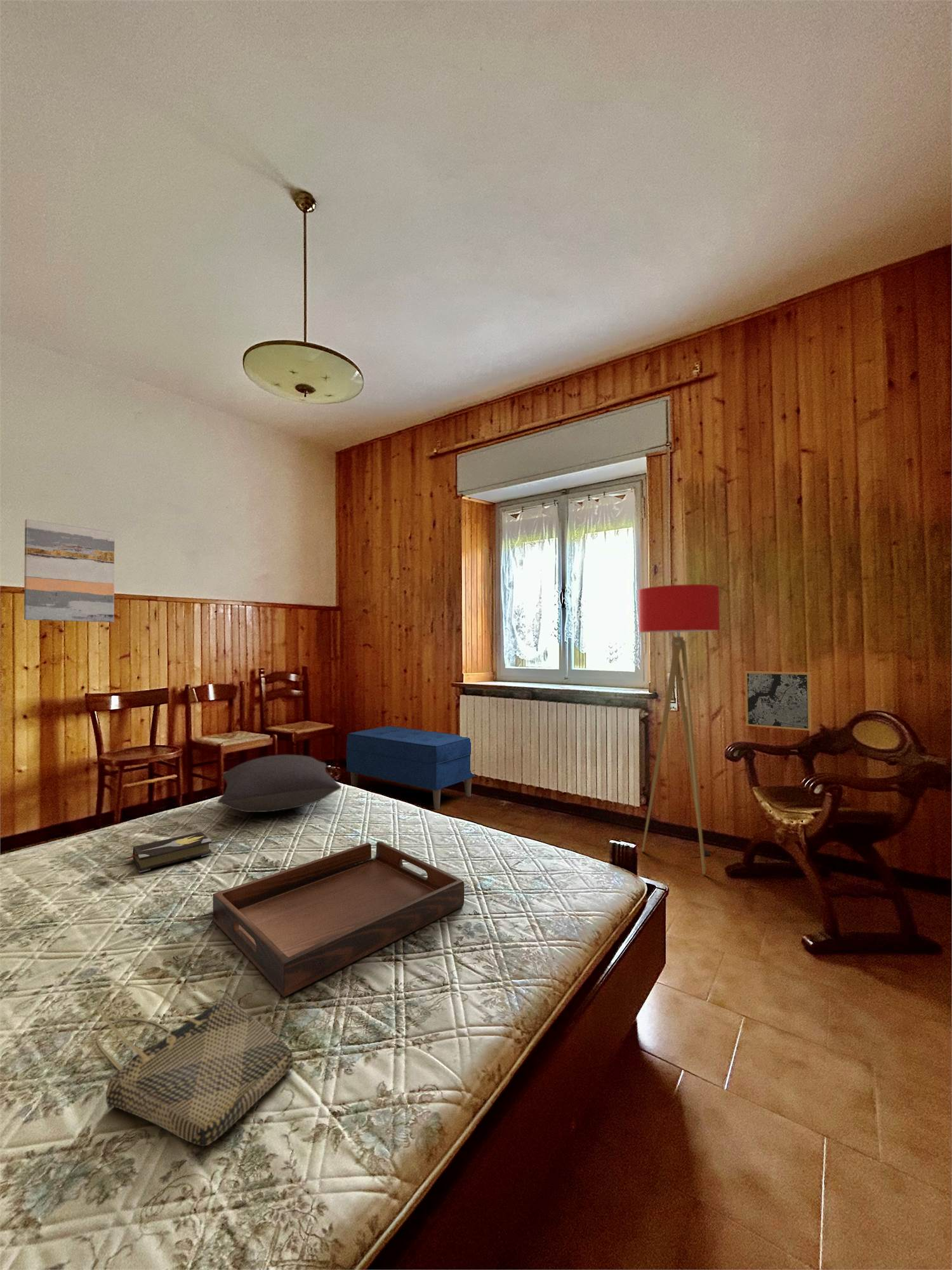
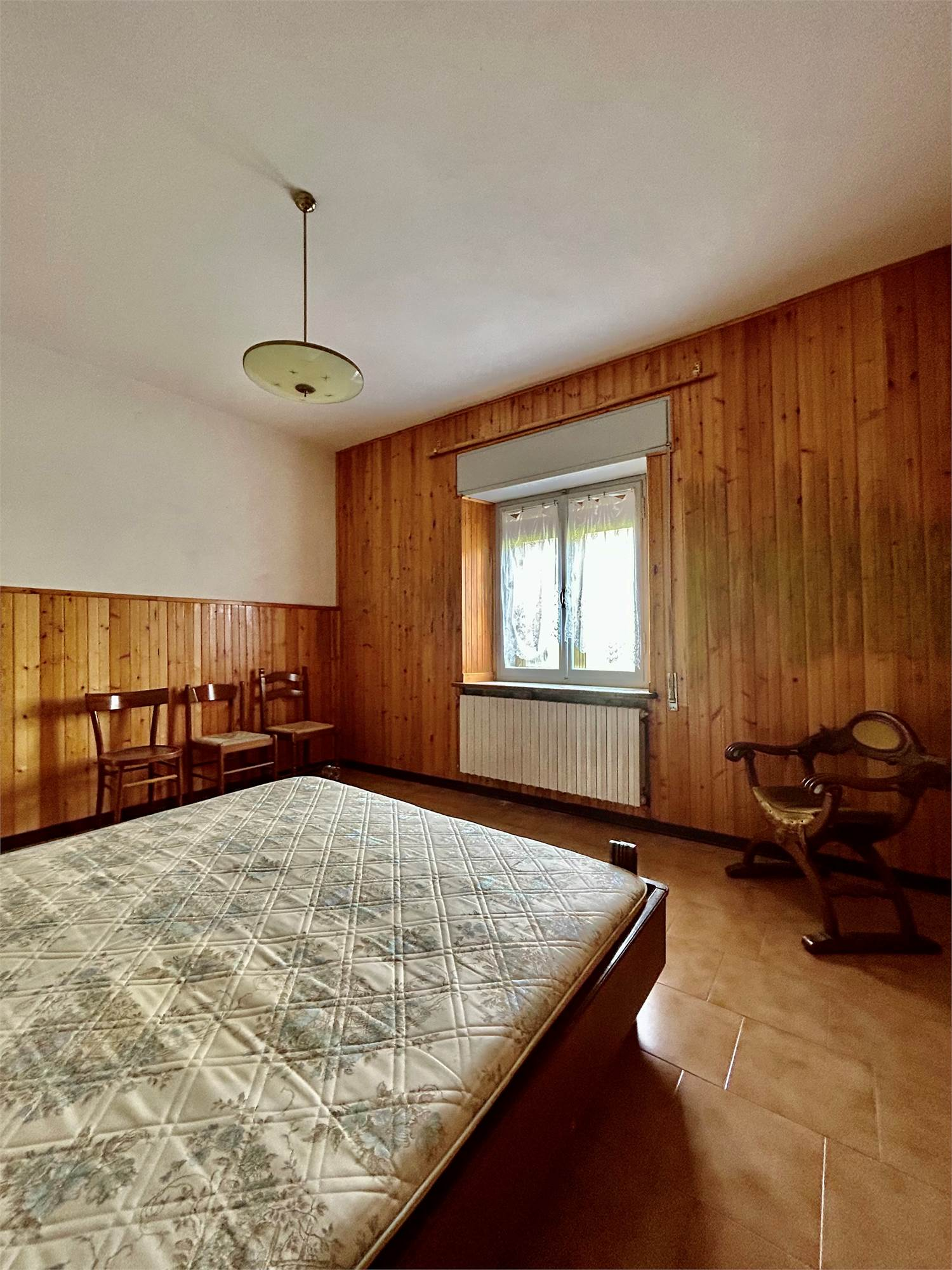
- floor lamp [638,584,720,875]
- pillow [217,754,342,813]
- wall art [23,519,115,623]
- tote bag [96,985,294,1147]
- serving tray [213,841,465,998]
- bench [346,725,476,810]
- wall art [744,671,812,732]
- hardback book [124,831,212,873]
